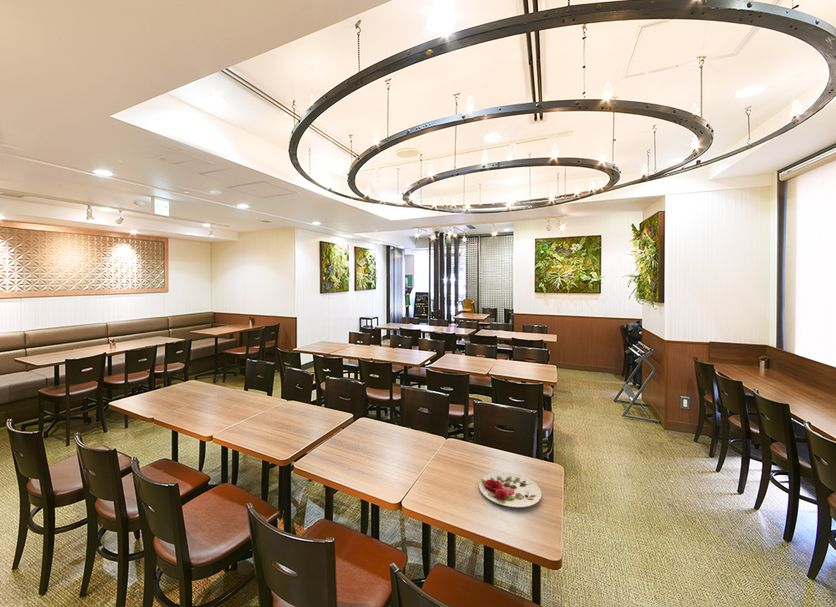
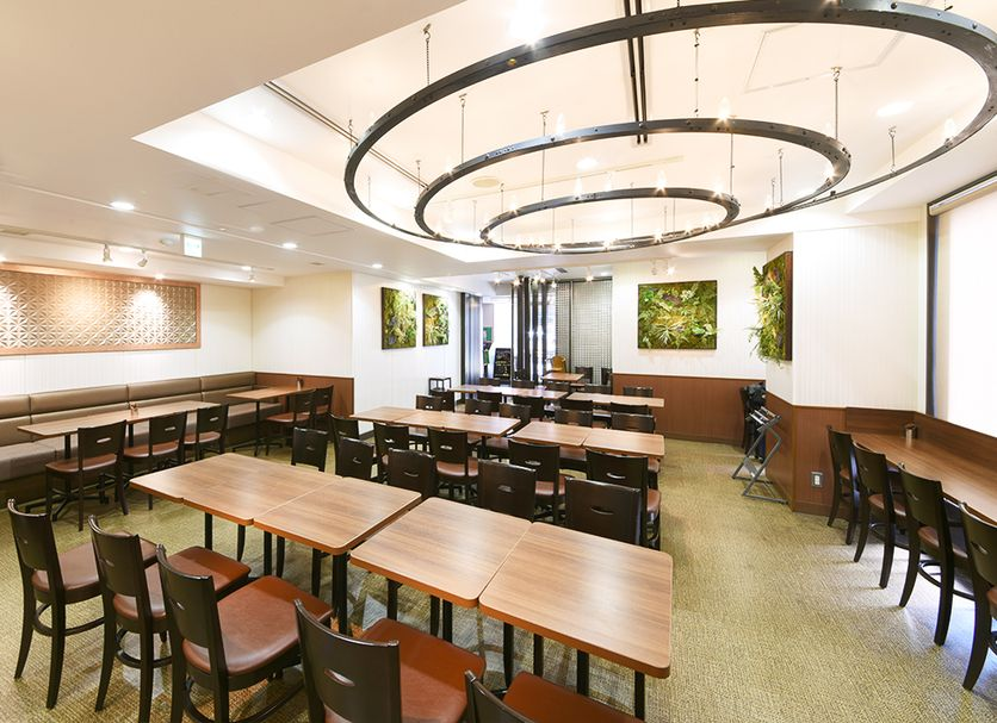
- plate [478,471,542,508]
